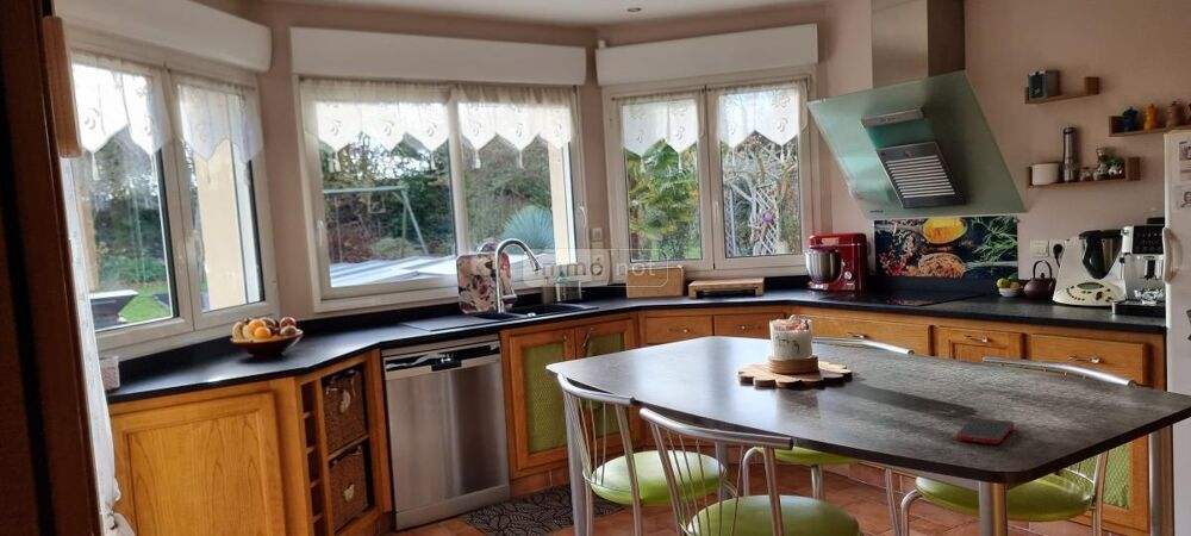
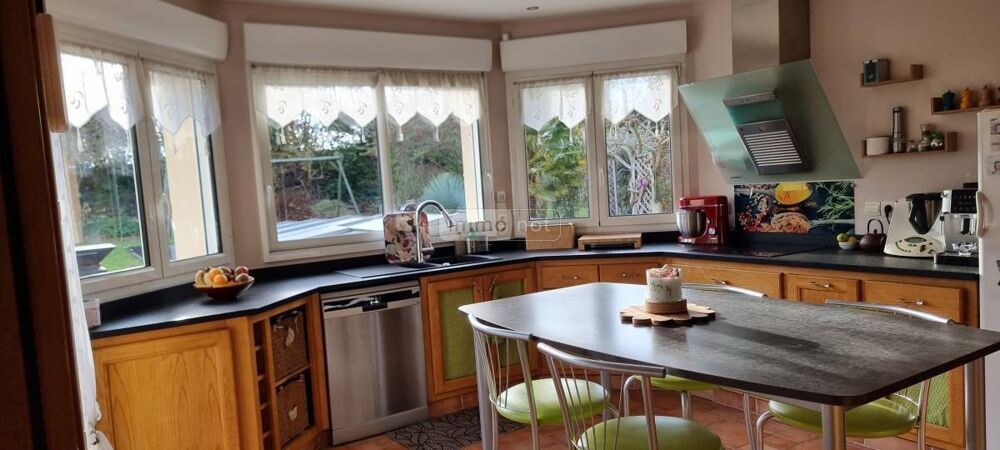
- cell phone [955,417,1015,445]
